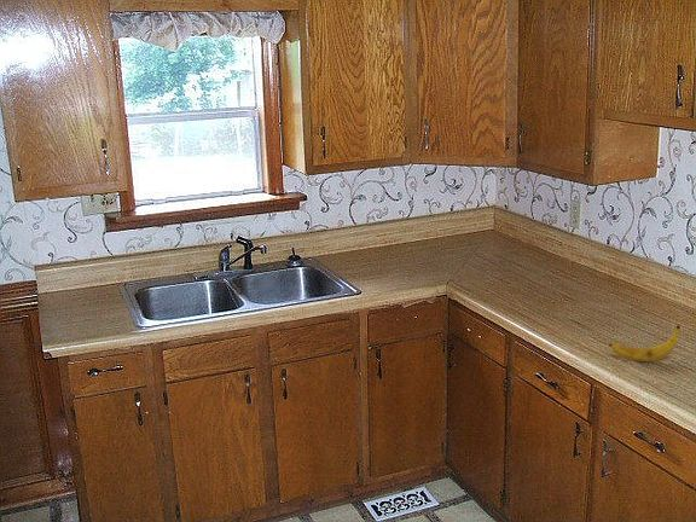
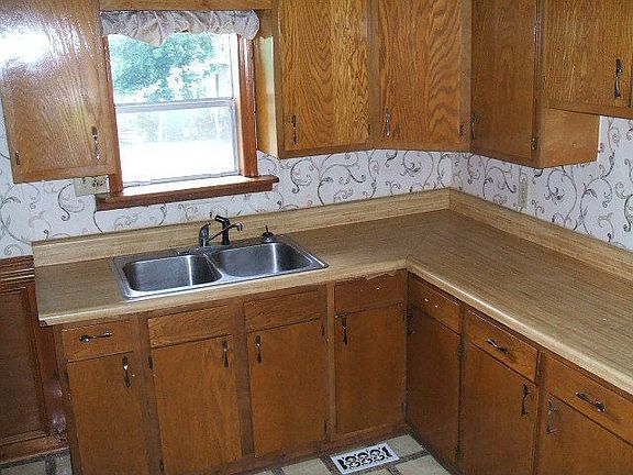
- banana [608,324,680,362]
